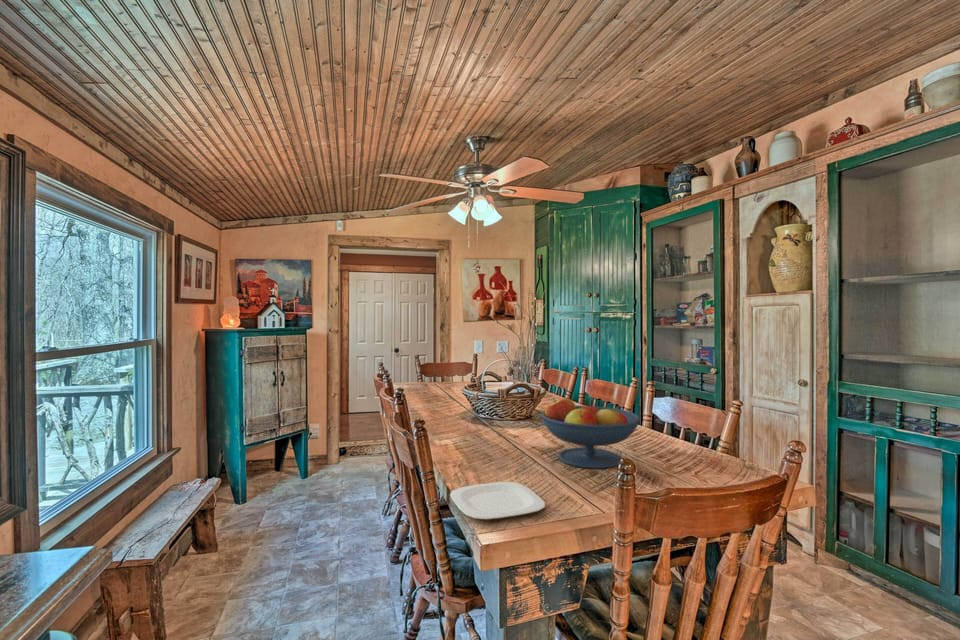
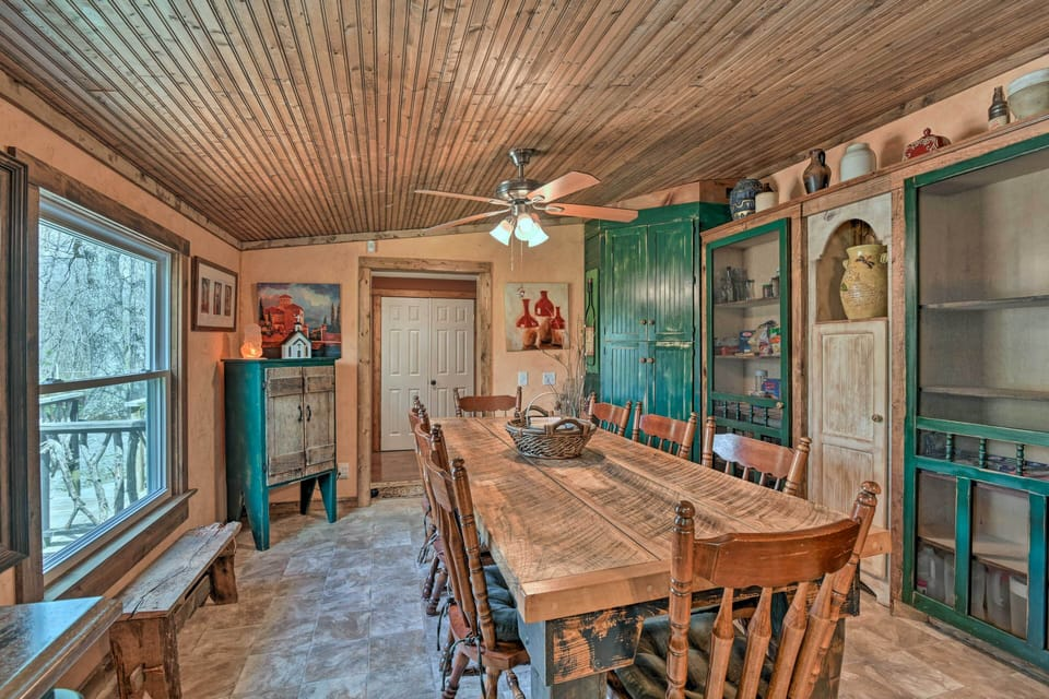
- plate [449,481,546,521]
- fruit bowl [540,397,641,469]
